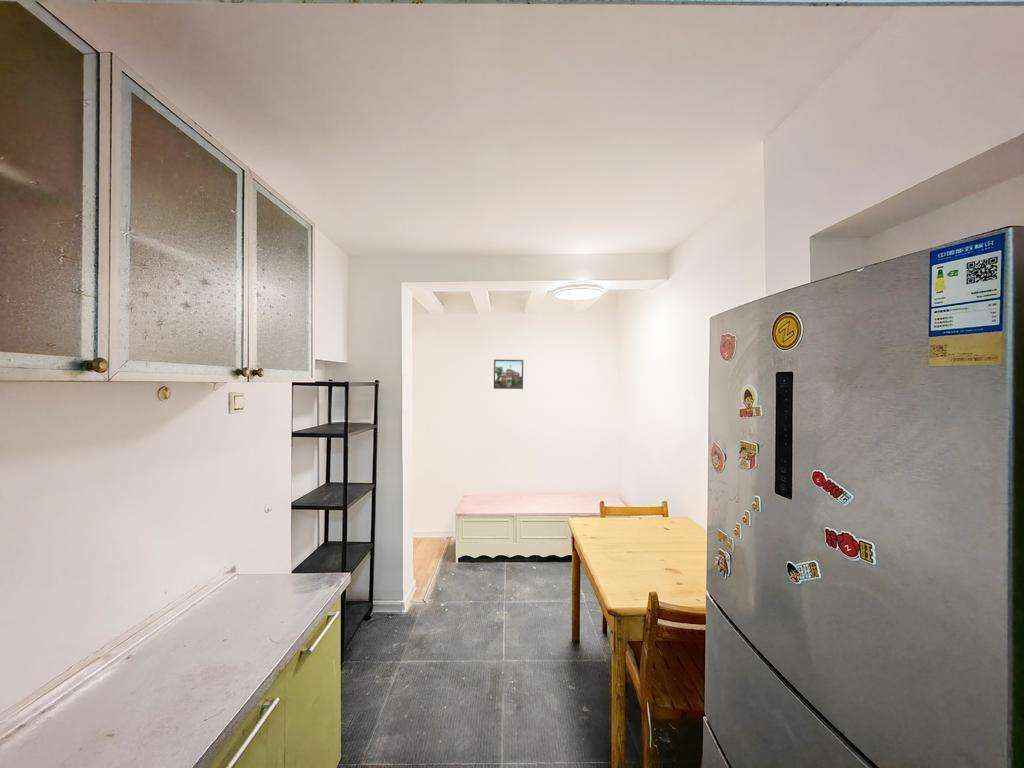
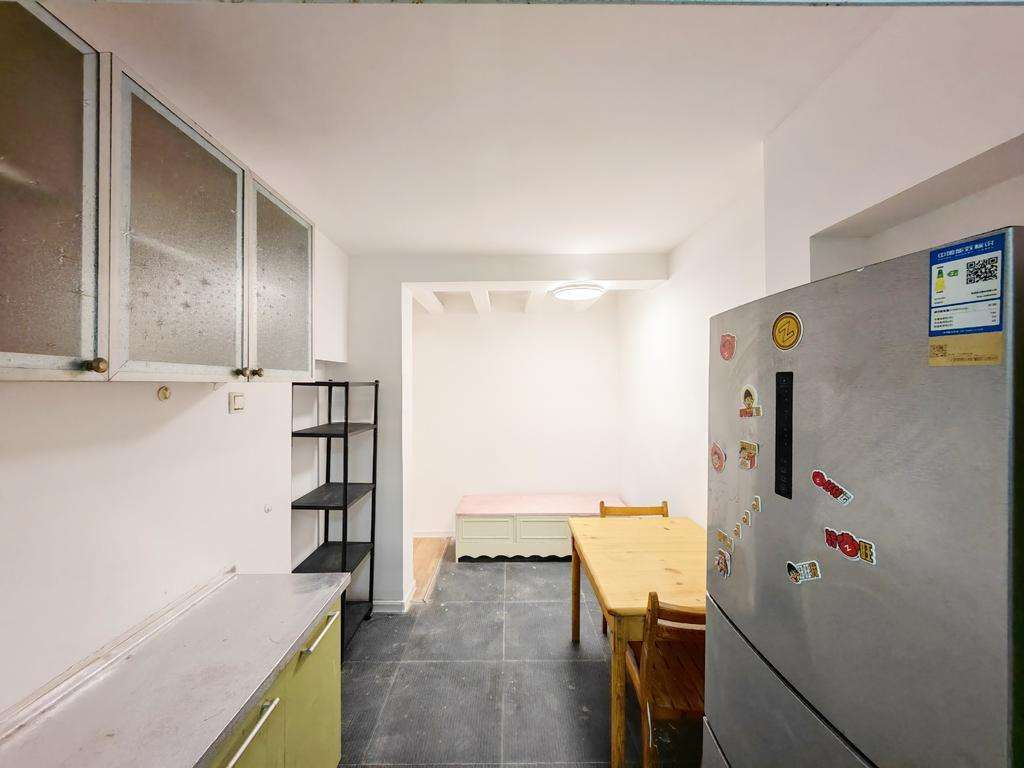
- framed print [493,358,524,390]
